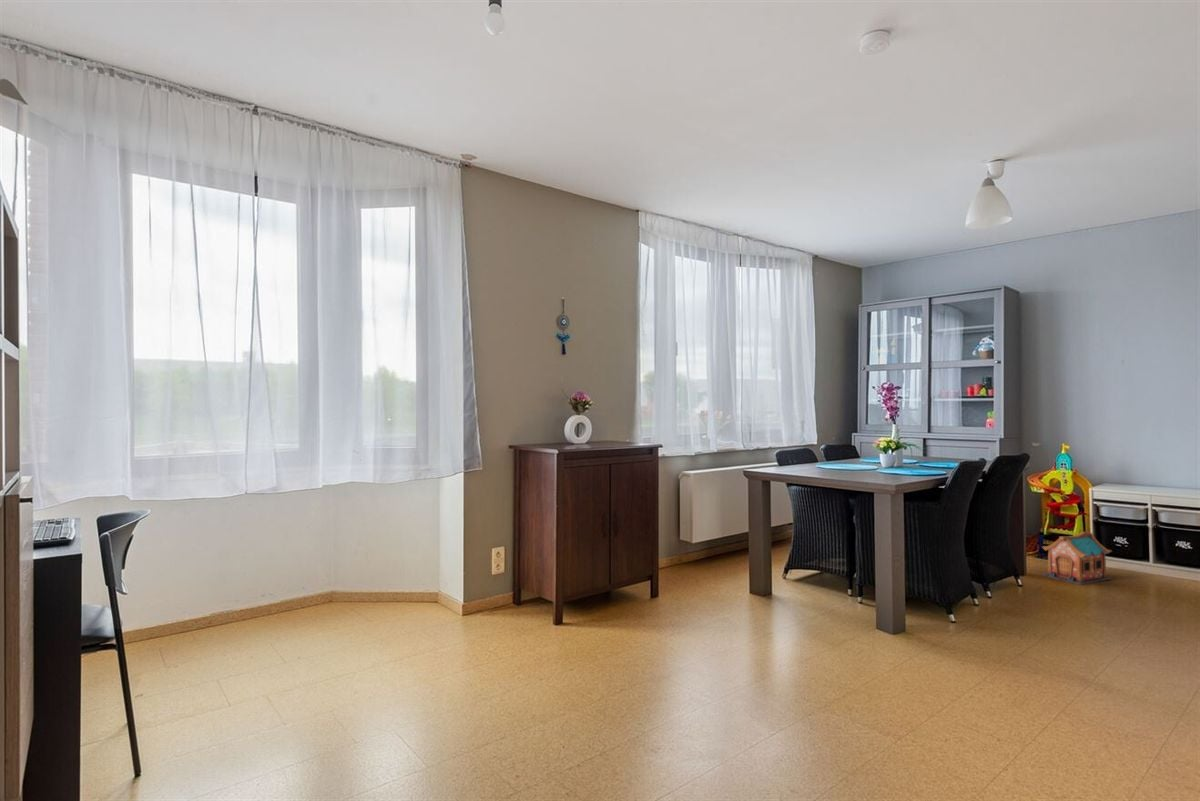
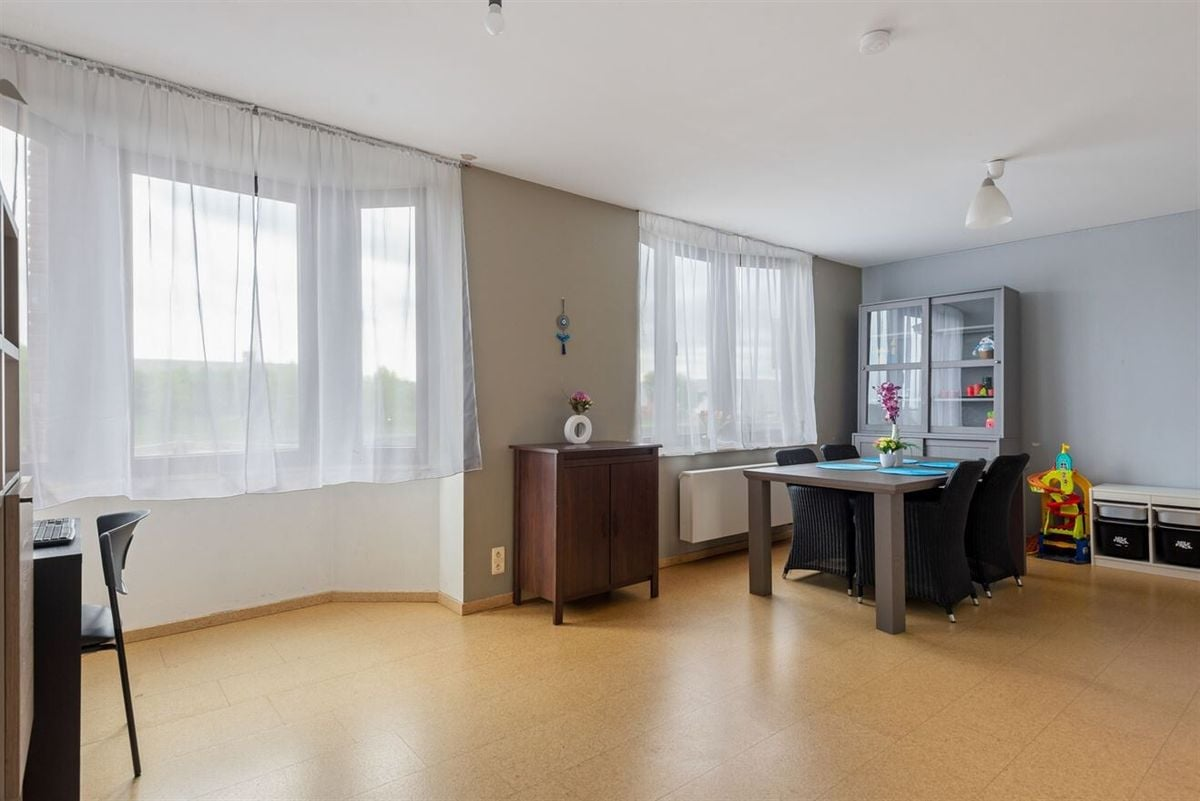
- toy house [1041,531,1113,586]
